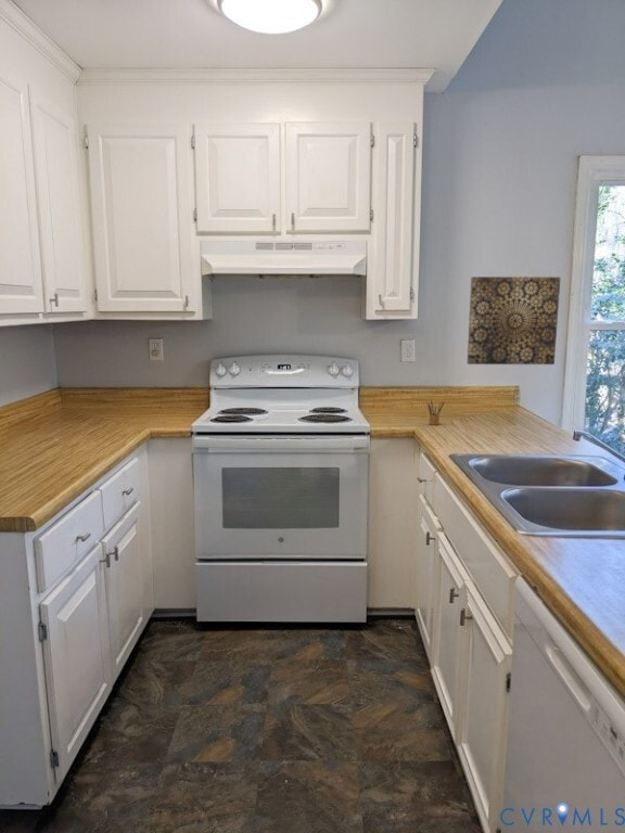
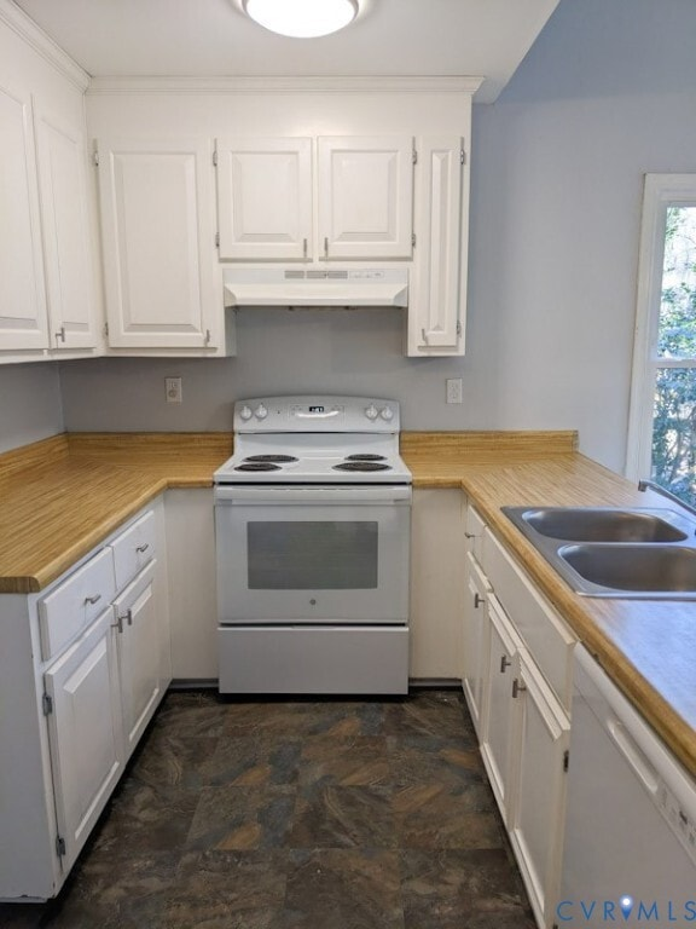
- wall art [465,275,562,366]
- pencil box [425,399,445,426]
